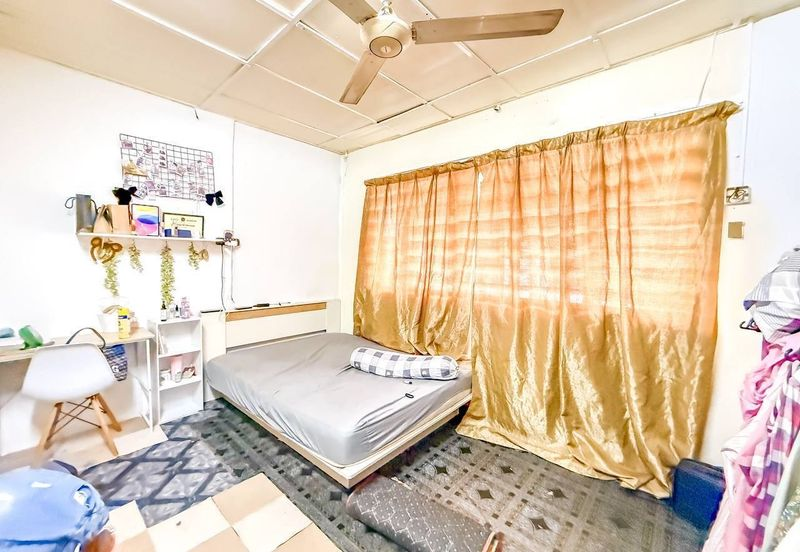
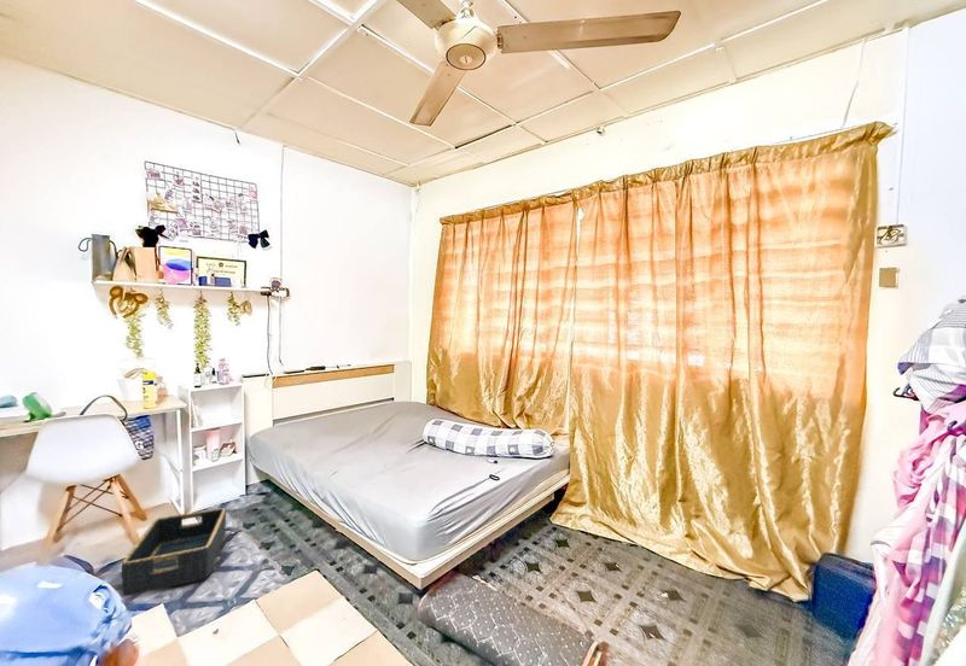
+ basket [121,507,227,597]
